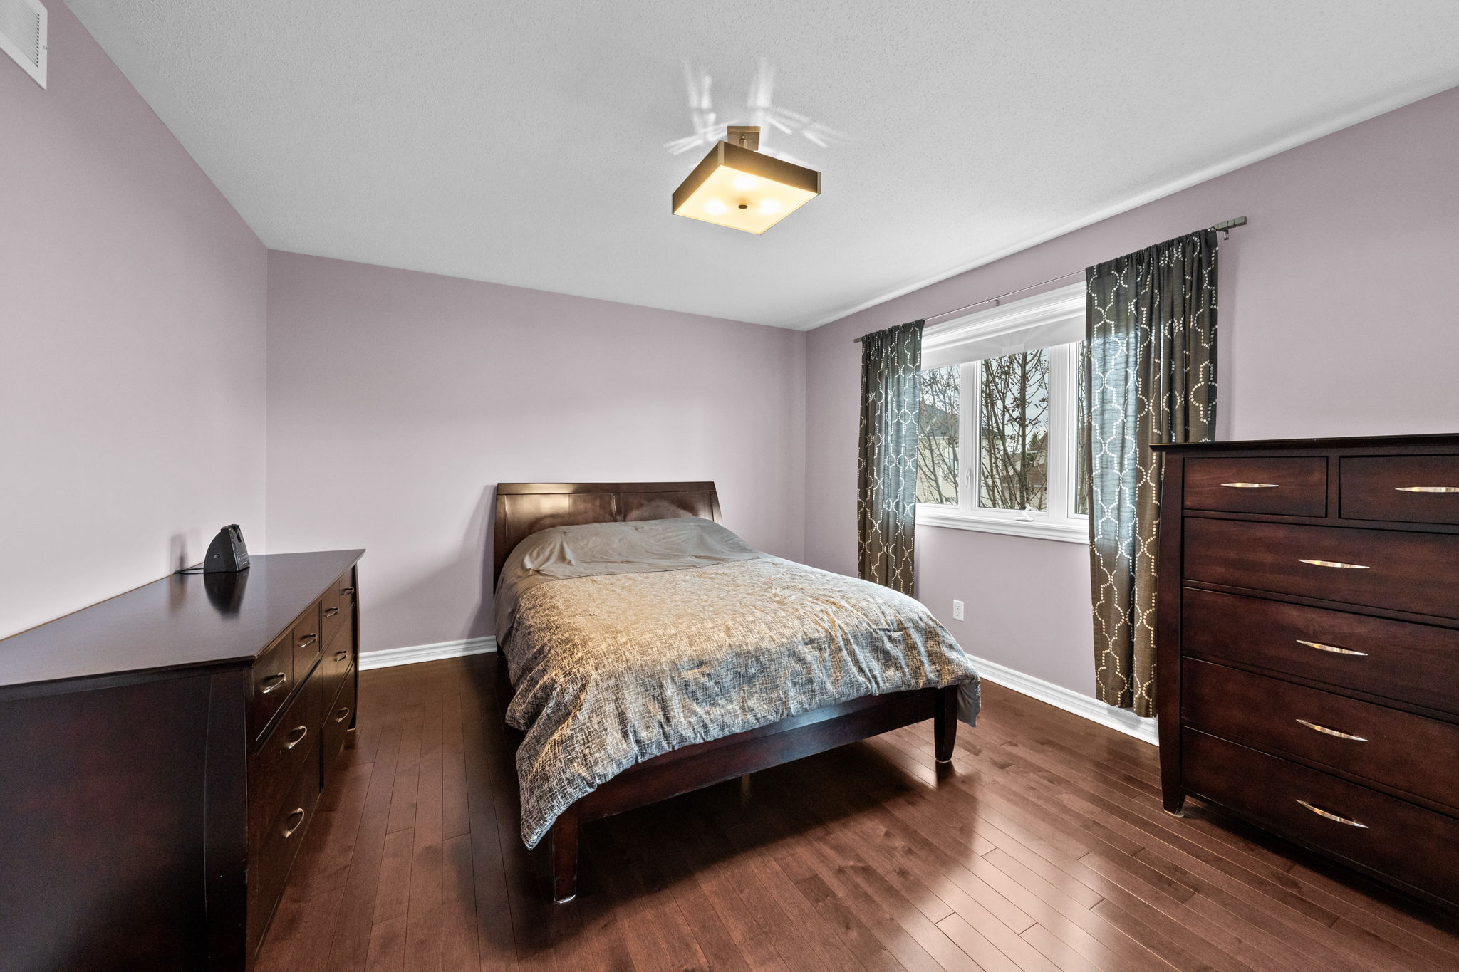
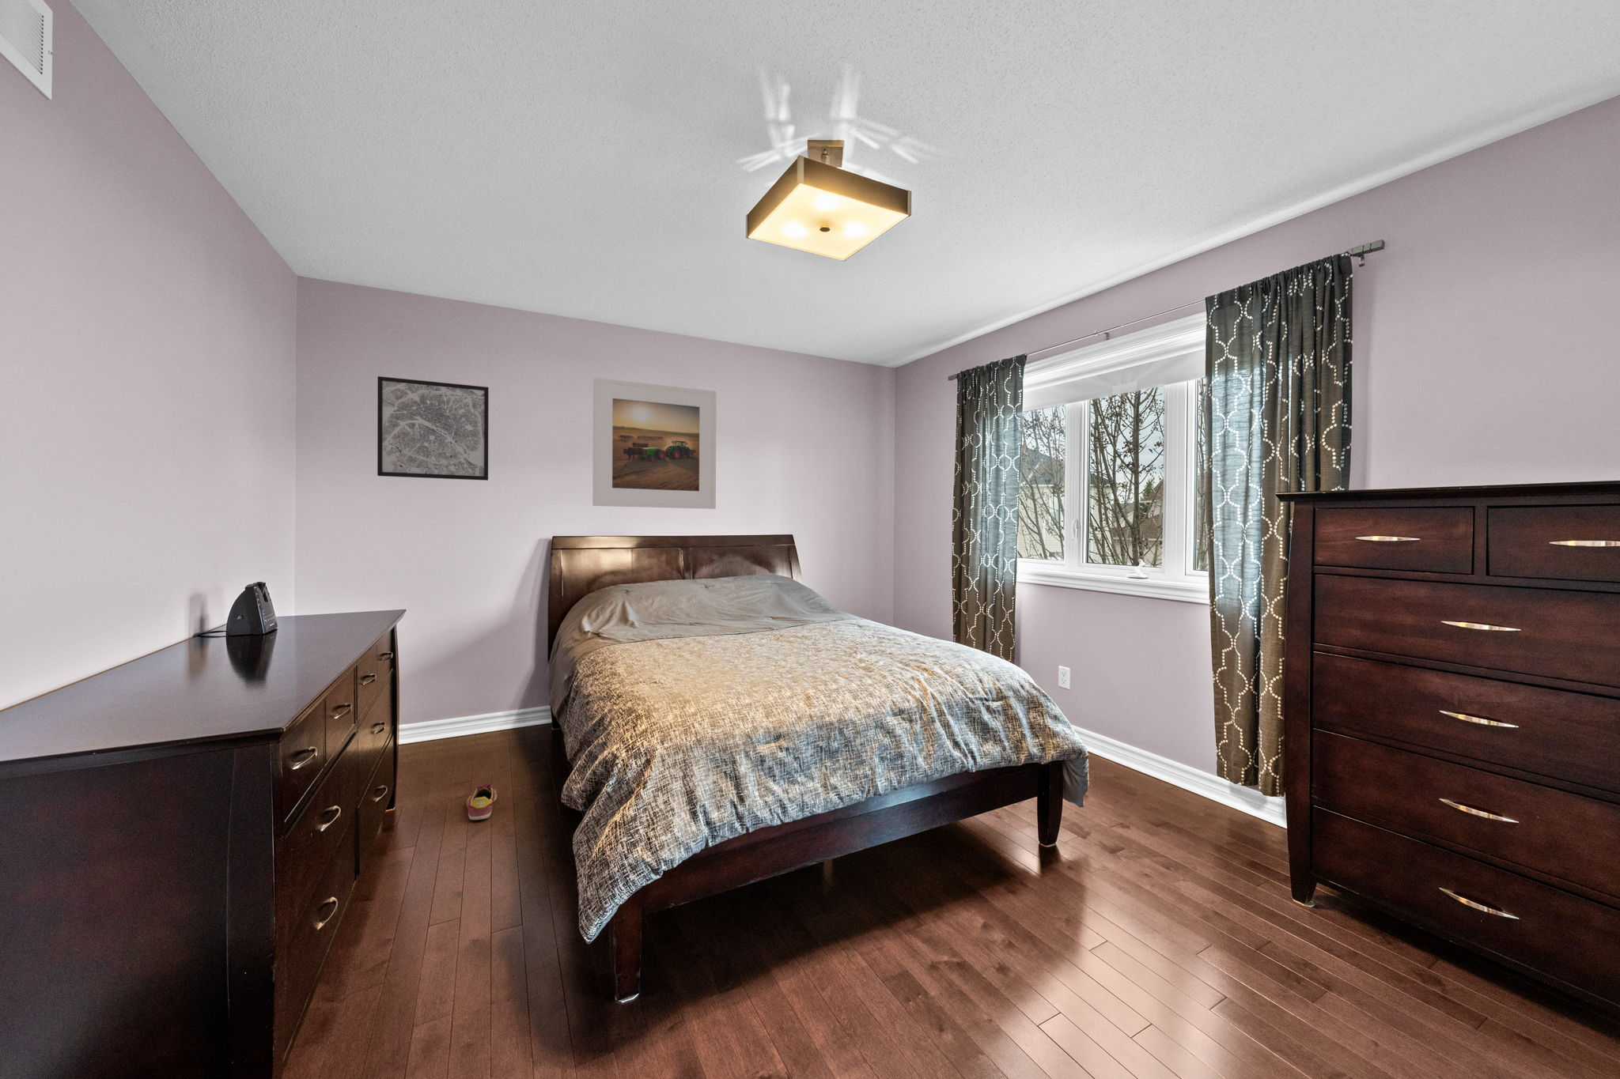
+ wall art [377,376,490,482]
+ shoe [466,784,499,820]
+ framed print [591,377,718,509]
